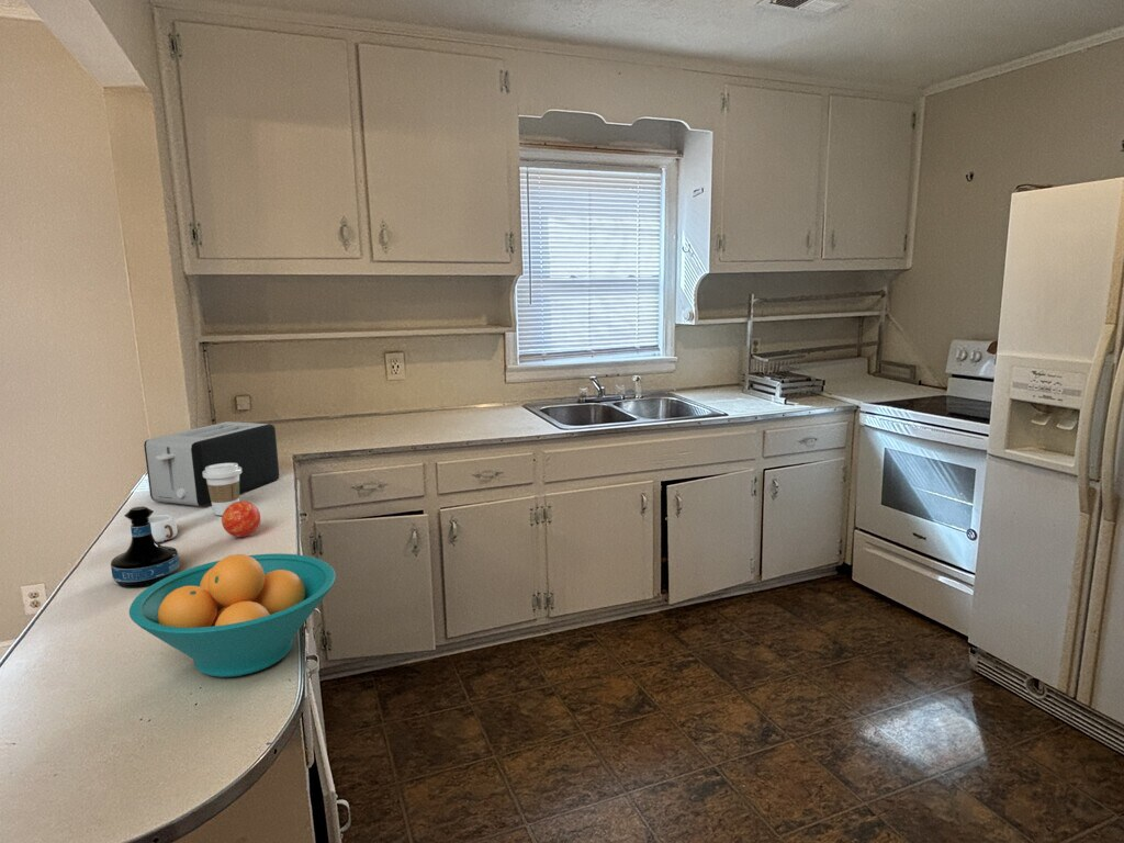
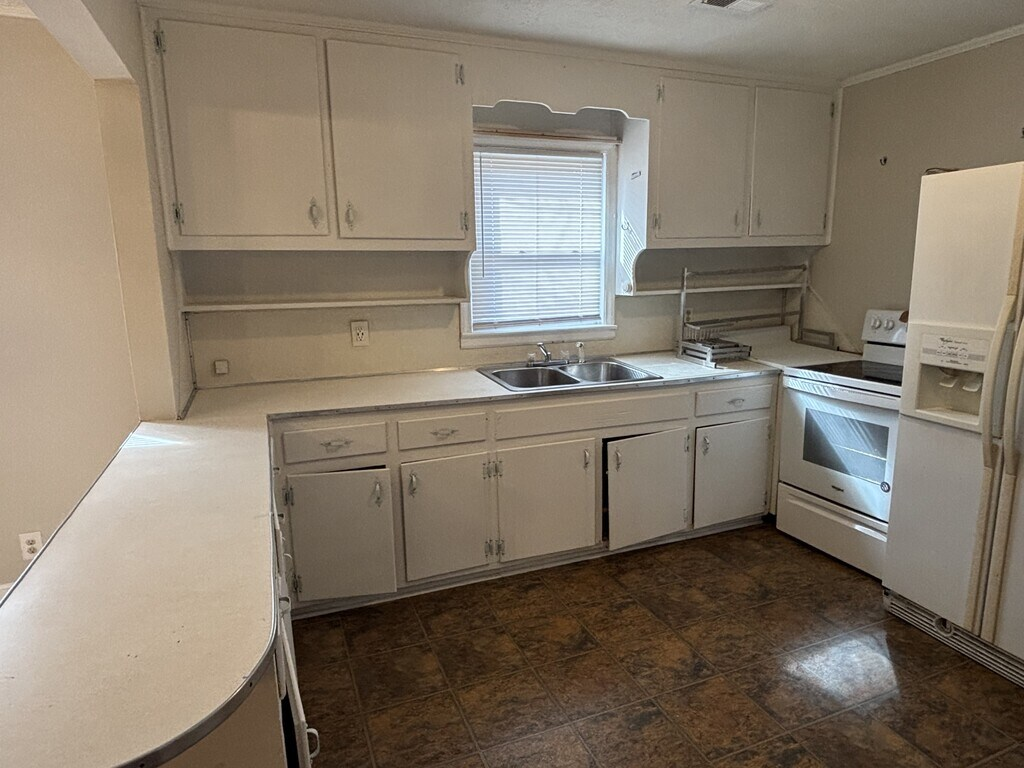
- apple [221,501,261,538]
- mug [148,514,179,543]
- toaster [143,420,281,507]
- tequila bottle [110,506,181,588]
- fruit bowl [128,552,337,678]
- coffee cup [202,463,241,516]
